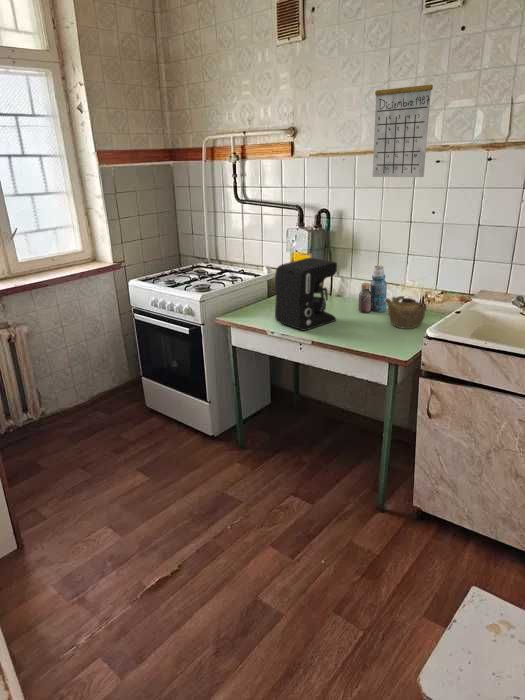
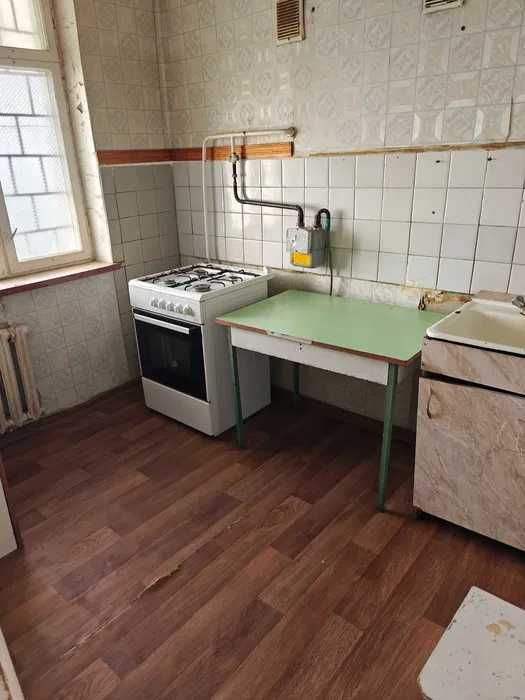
- bottle [358,264,388,314]
- teapot [384,295,426,330]
- calendar [371,65,434,178]
- coffee maker [274,257,338,332]
